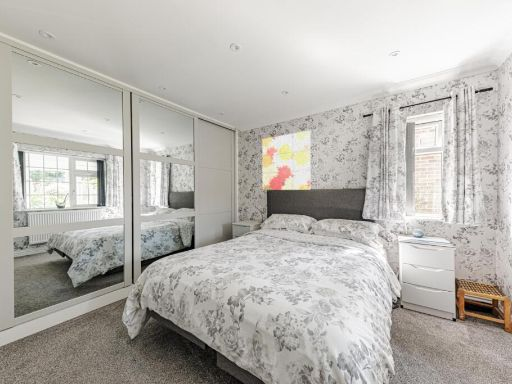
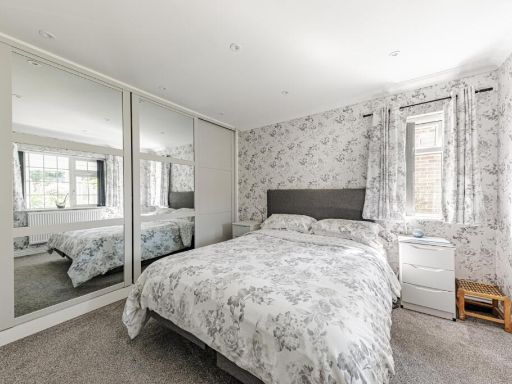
- wall art [261,129,312,191]
